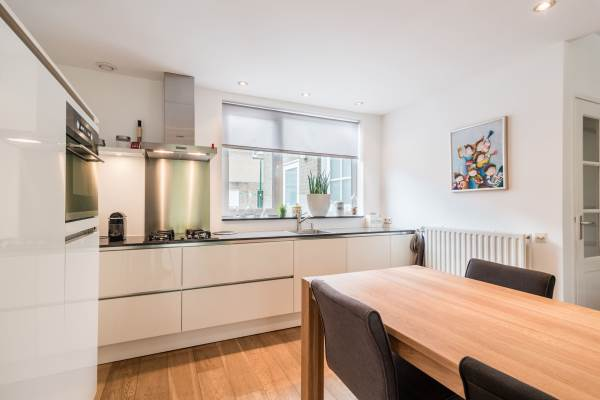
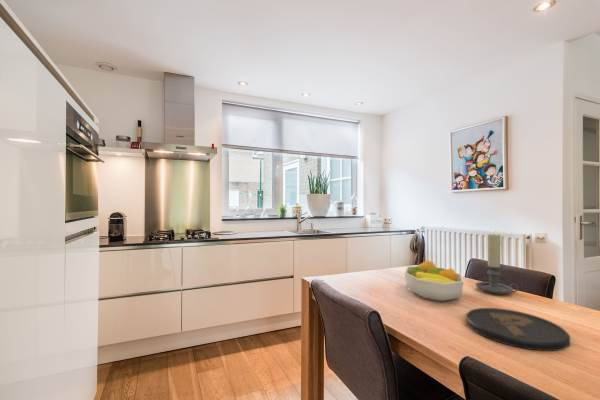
+ candle holder [475,233,520,295]
+ fruit bowl [403,259,465,302]
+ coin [465,307,571,352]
